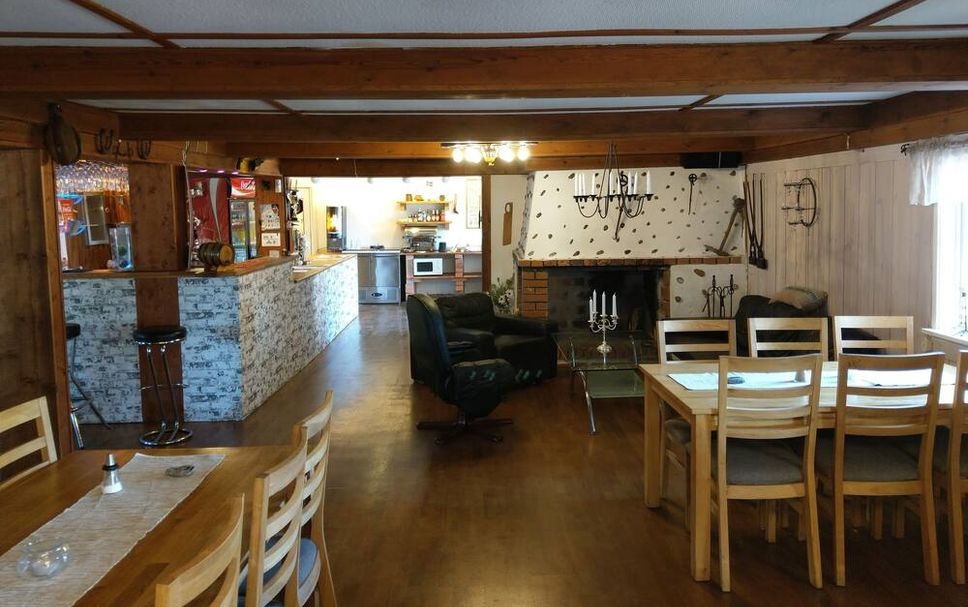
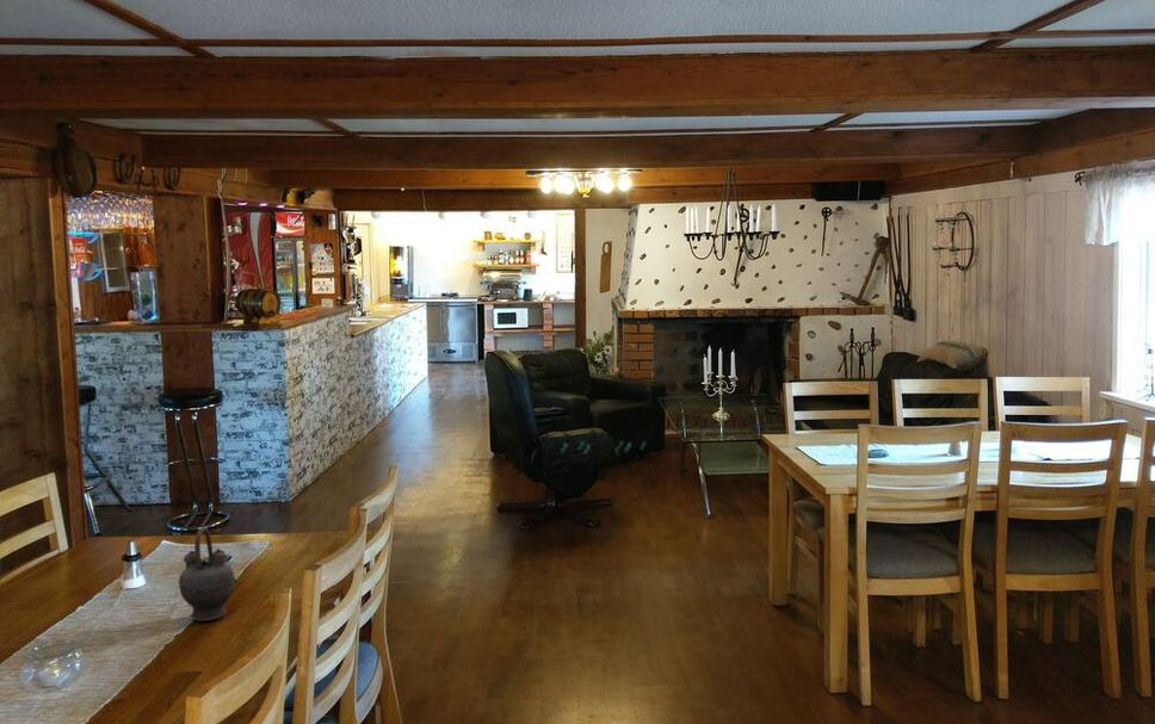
+ teapot [178,526,239,621]
